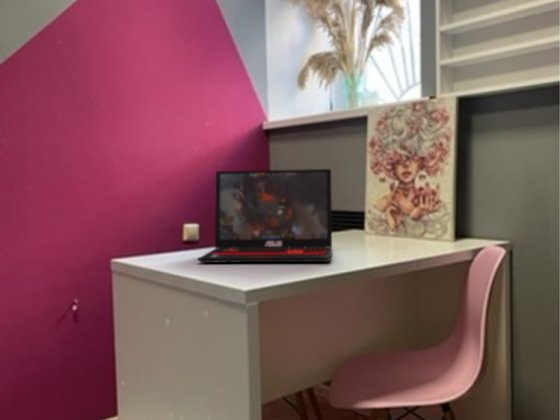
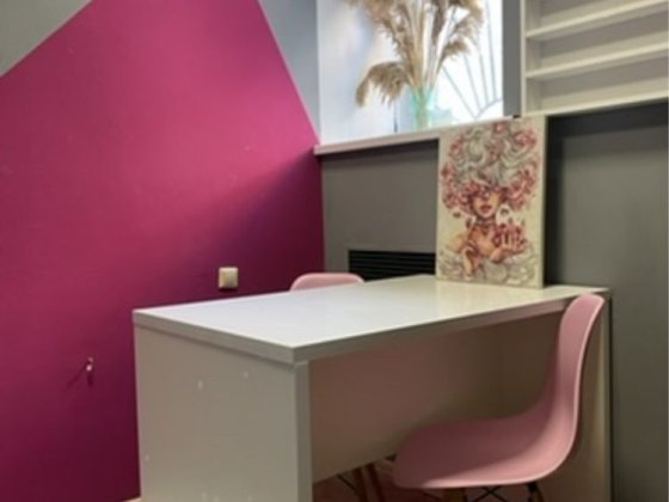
- laptop [197,168,333,264]
